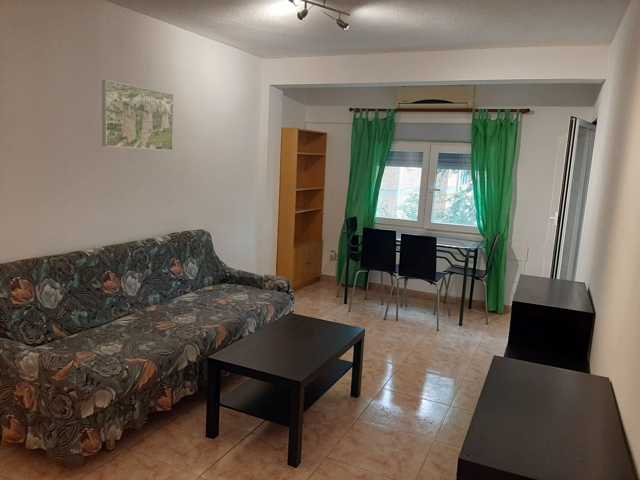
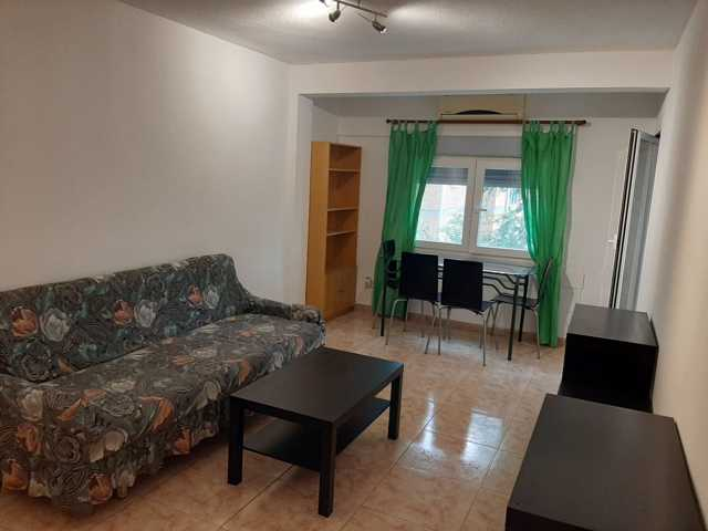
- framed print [101,79,174,152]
